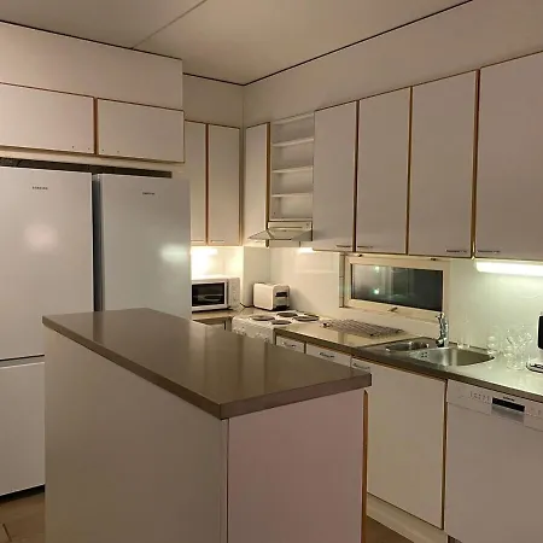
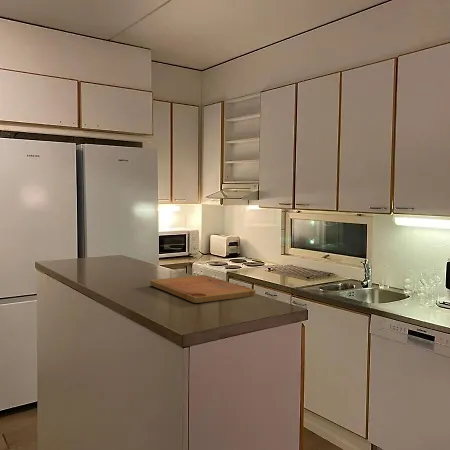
+ cutting board [149,274,257,304]
